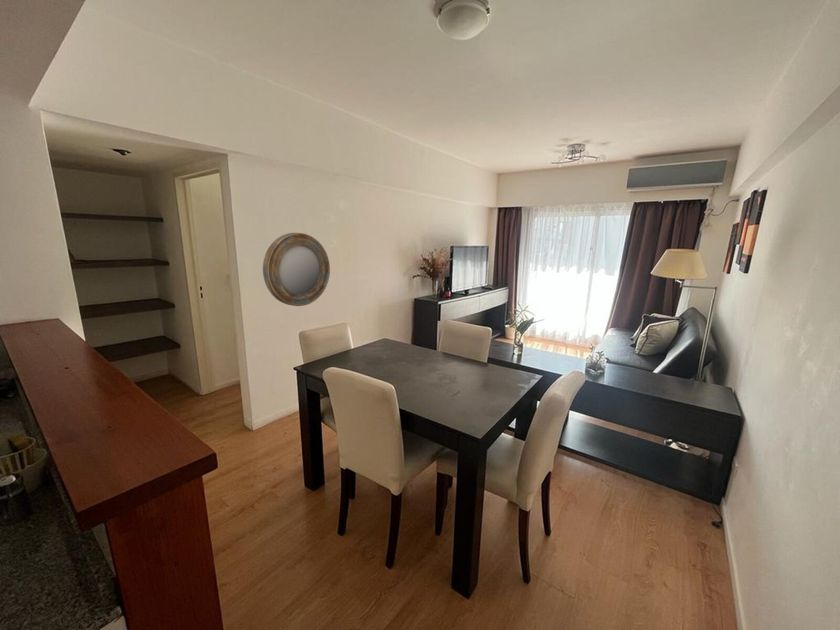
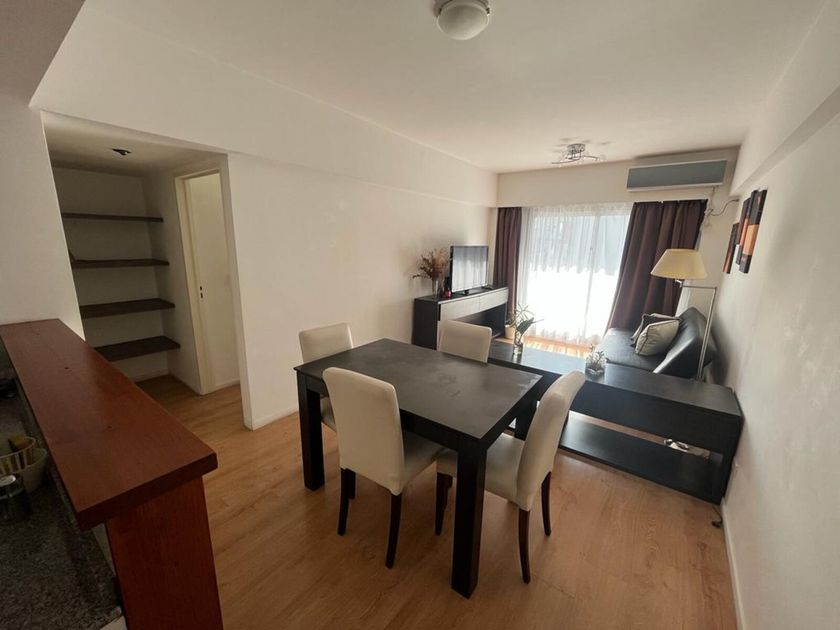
- home mirror [262,232,331,307]
